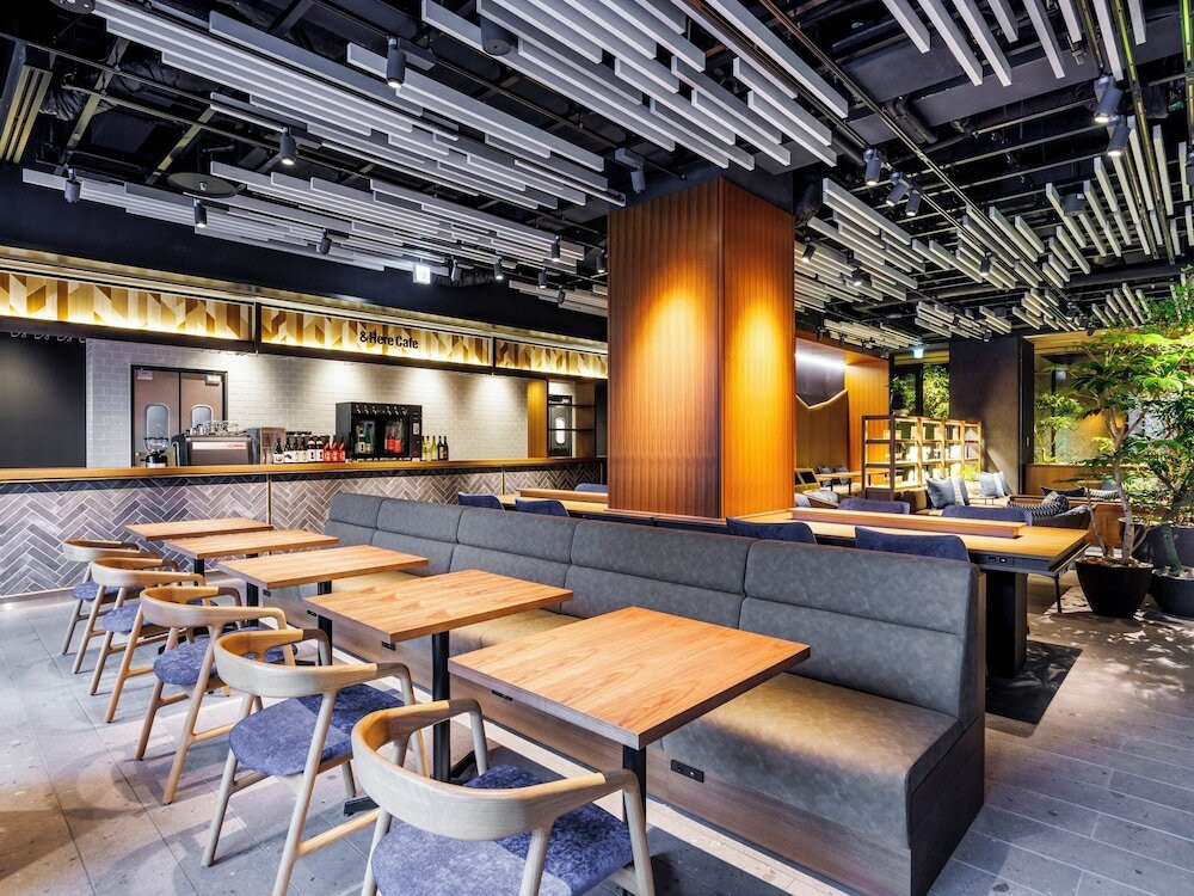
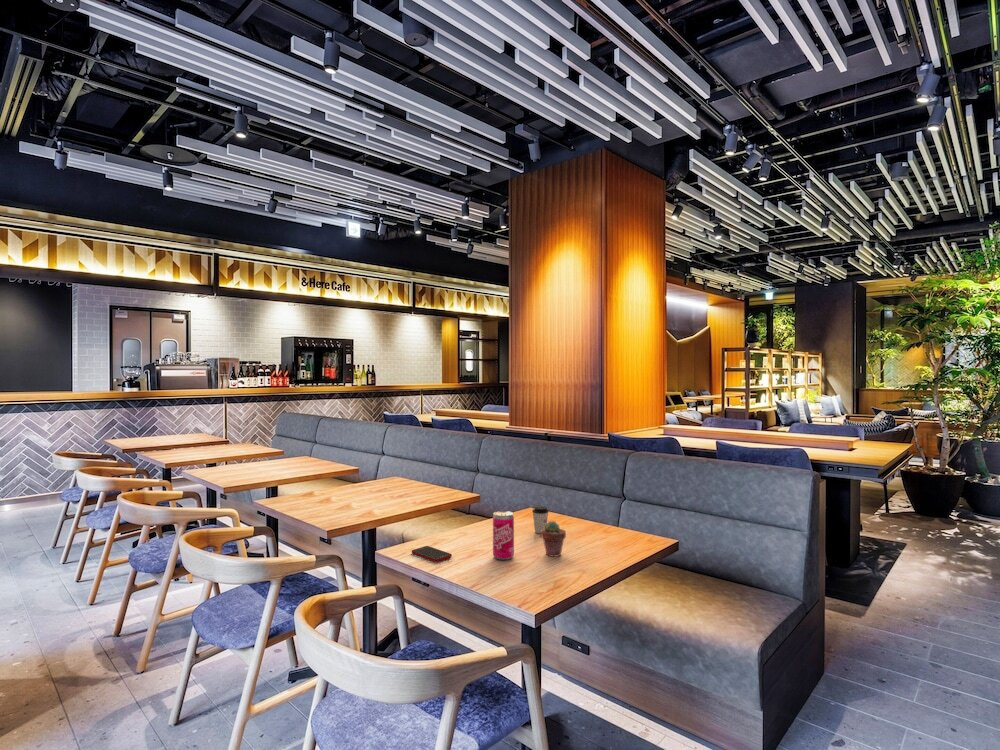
+ cell phone [411,545,453,563]
+ coffee cup [531,505,550,534]
+ potted succulent [540,520,567,558]
+ beverage can [492,510,515,561]
